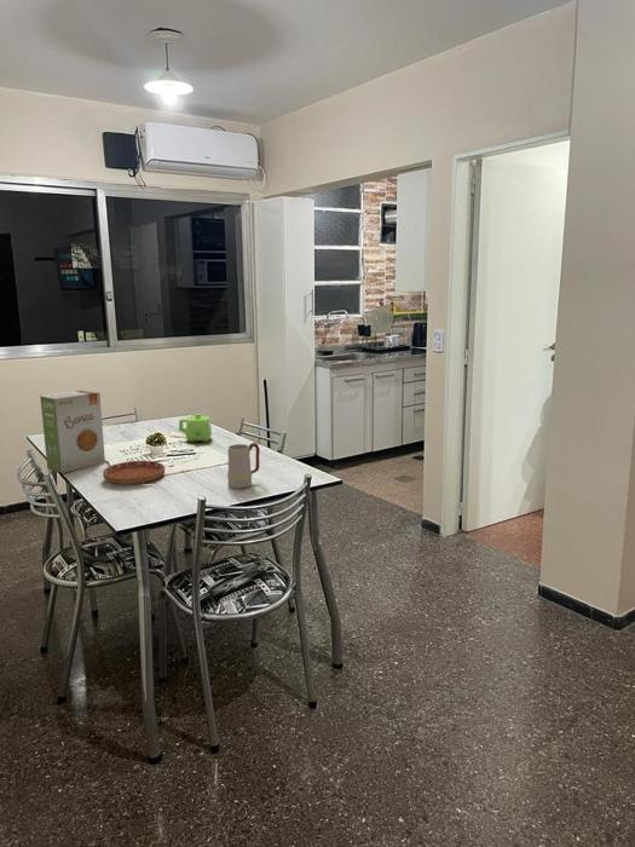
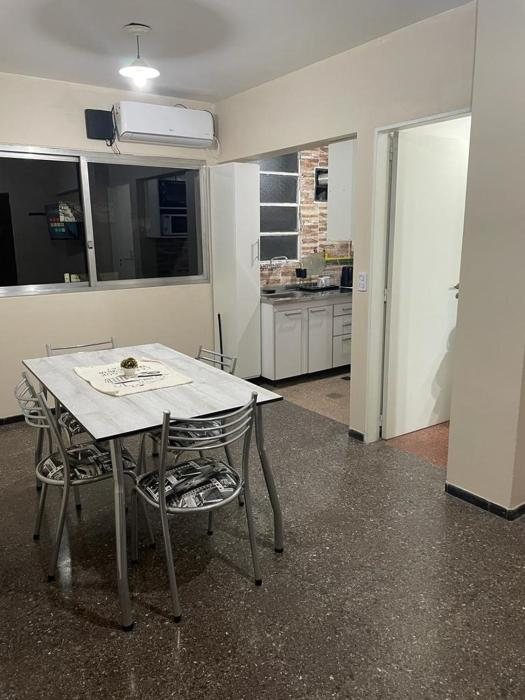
- mug [226,442,261,490]
- saucer [102,460,166,486]
- food box [39,388,106,474]
- teapot [178,413,213,444]
